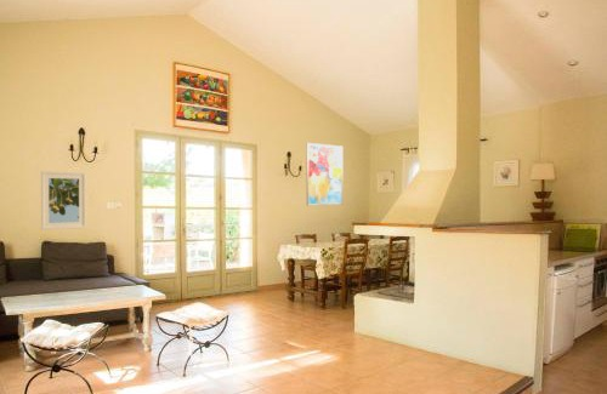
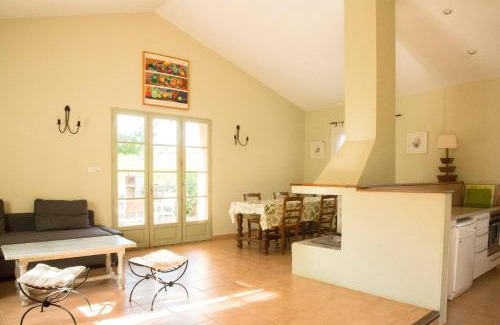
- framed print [40,170,87,232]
- wall art [306,142,344,207]
